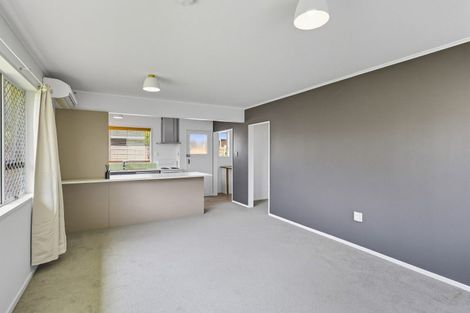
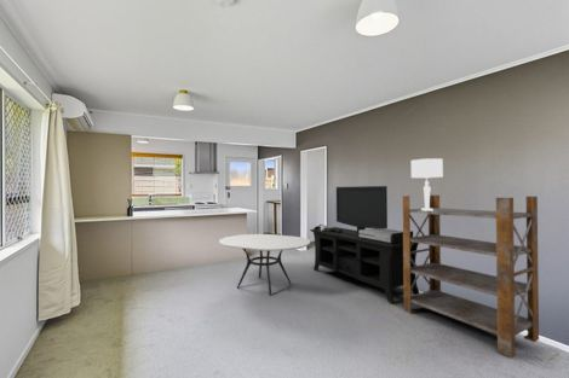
+ shelving unit [402,194,540,359]
+ table lamp [410,157,444,210]
+ dining table [218,233,311,296]
+ media console [309,185,420,304]
